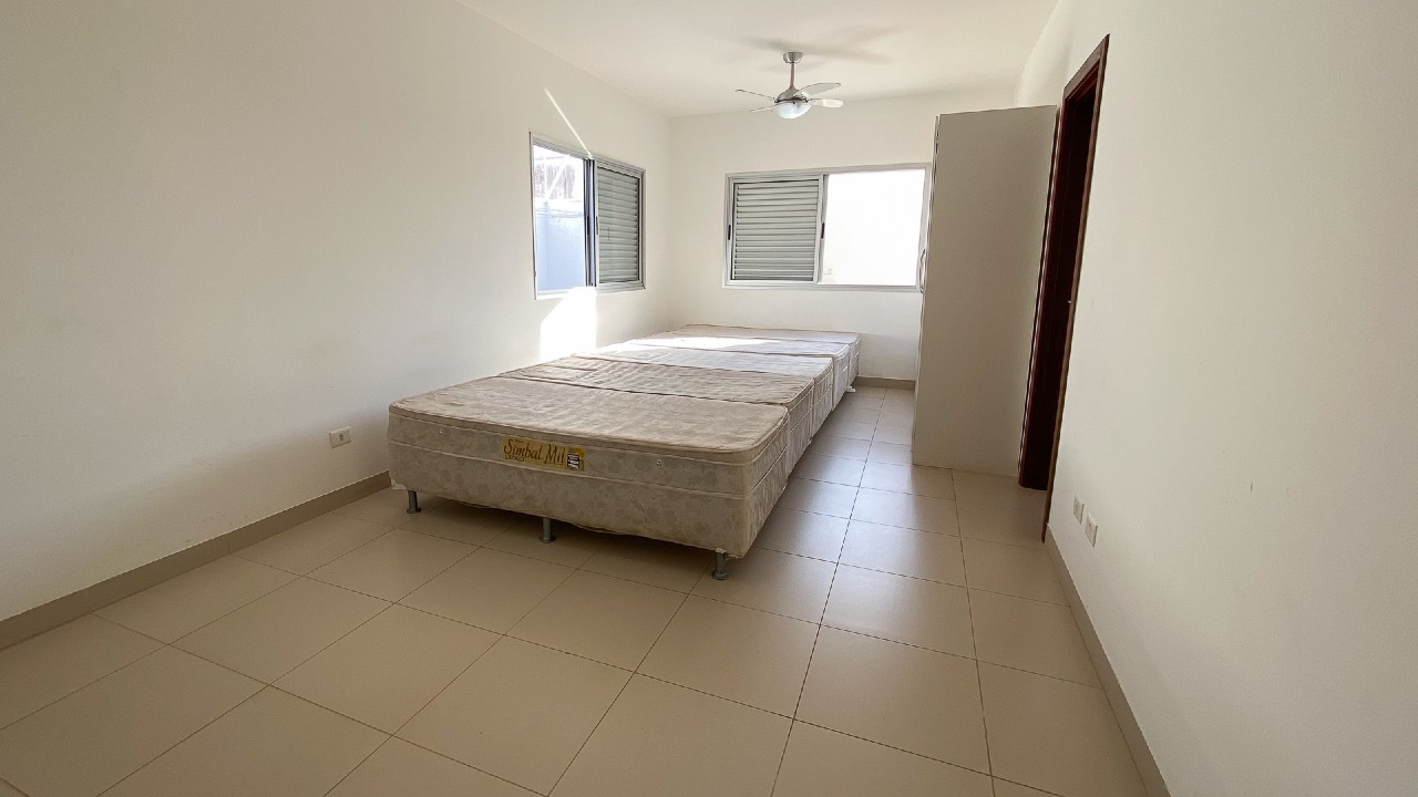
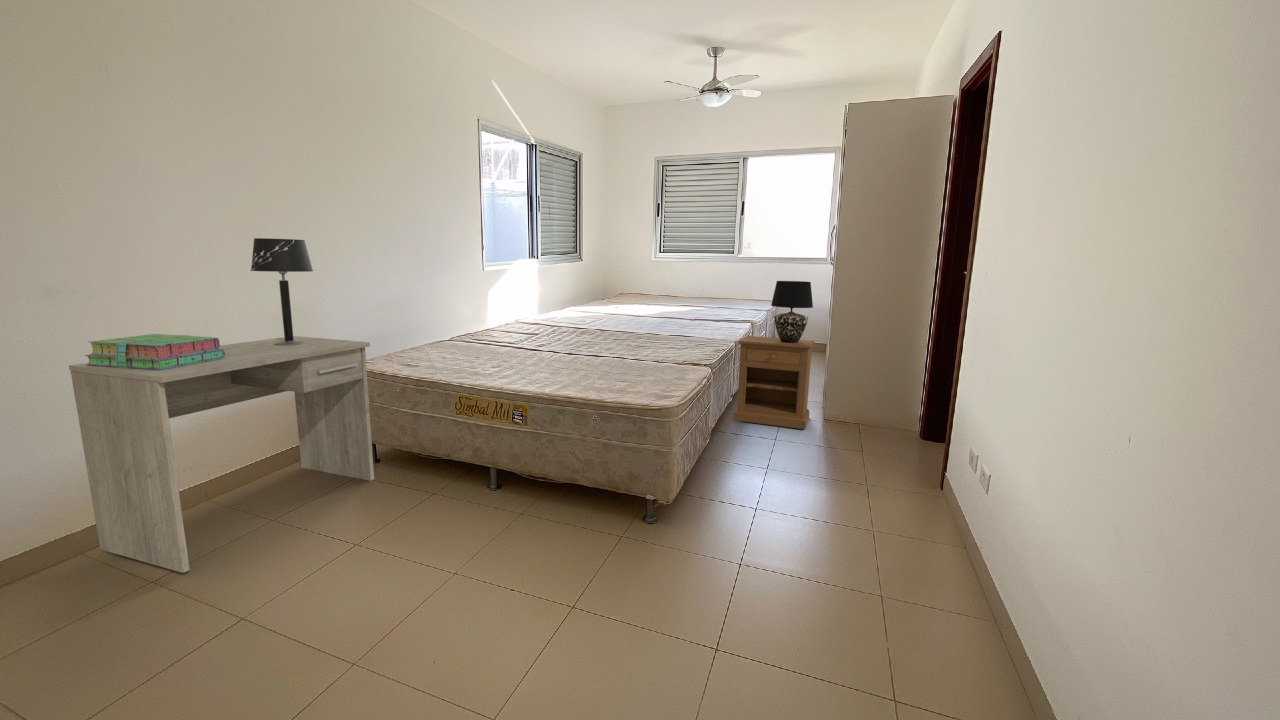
+ desk [68,335,375,574]
+ table lamp [250,237,314,346]
+ table lamp [770,280,814,343]
+ nightstand [732,335,816,430]
+ stack of books [84,333,225,370]
